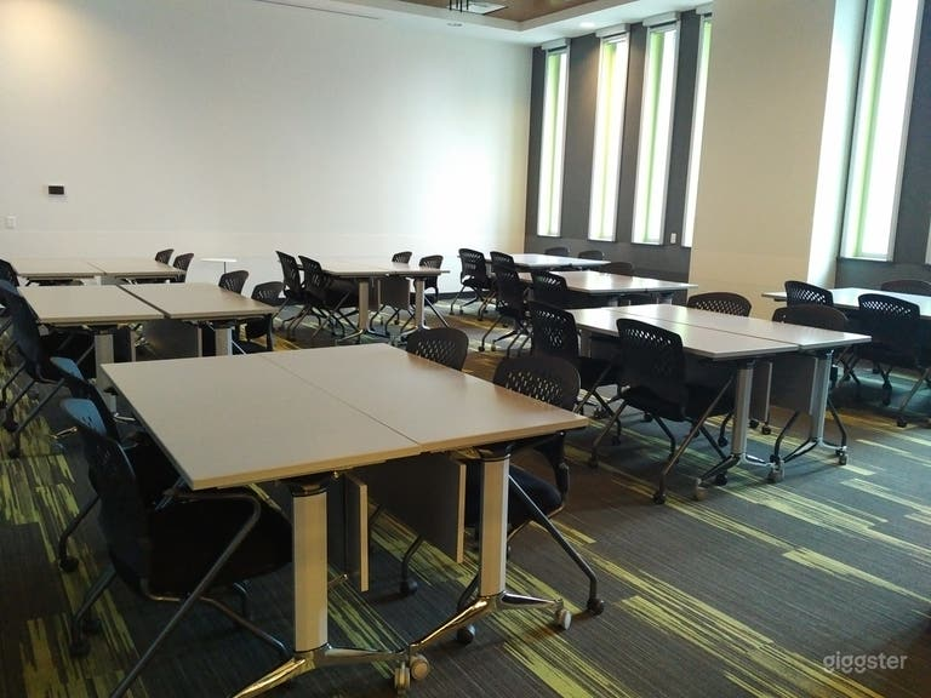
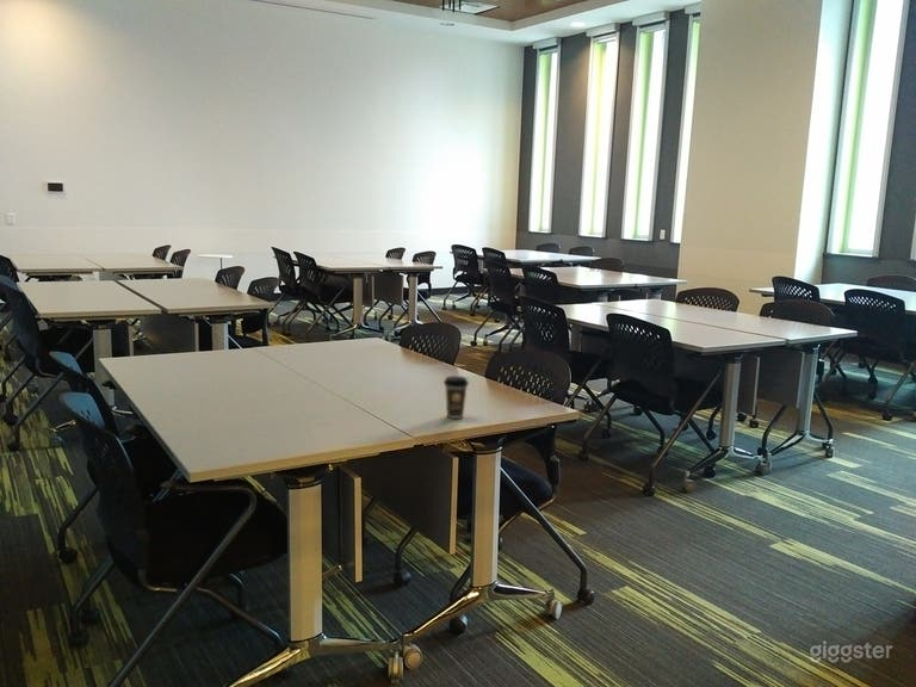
+ coffee cup [442,375,470,420]
